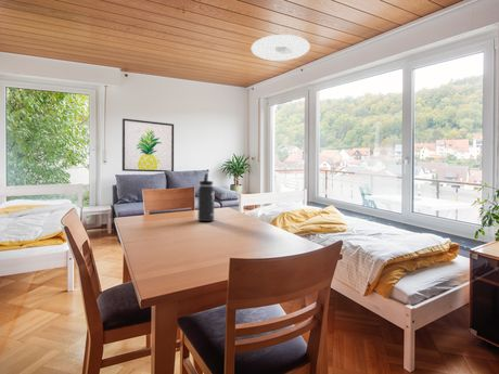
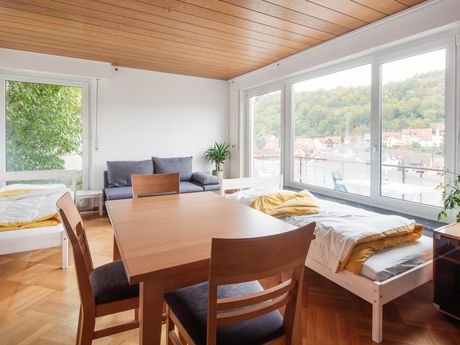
- thermos bottle [196,172,216,222]
- ceiling light [251,34,311,62]
- wall art [121,117,175,173]
